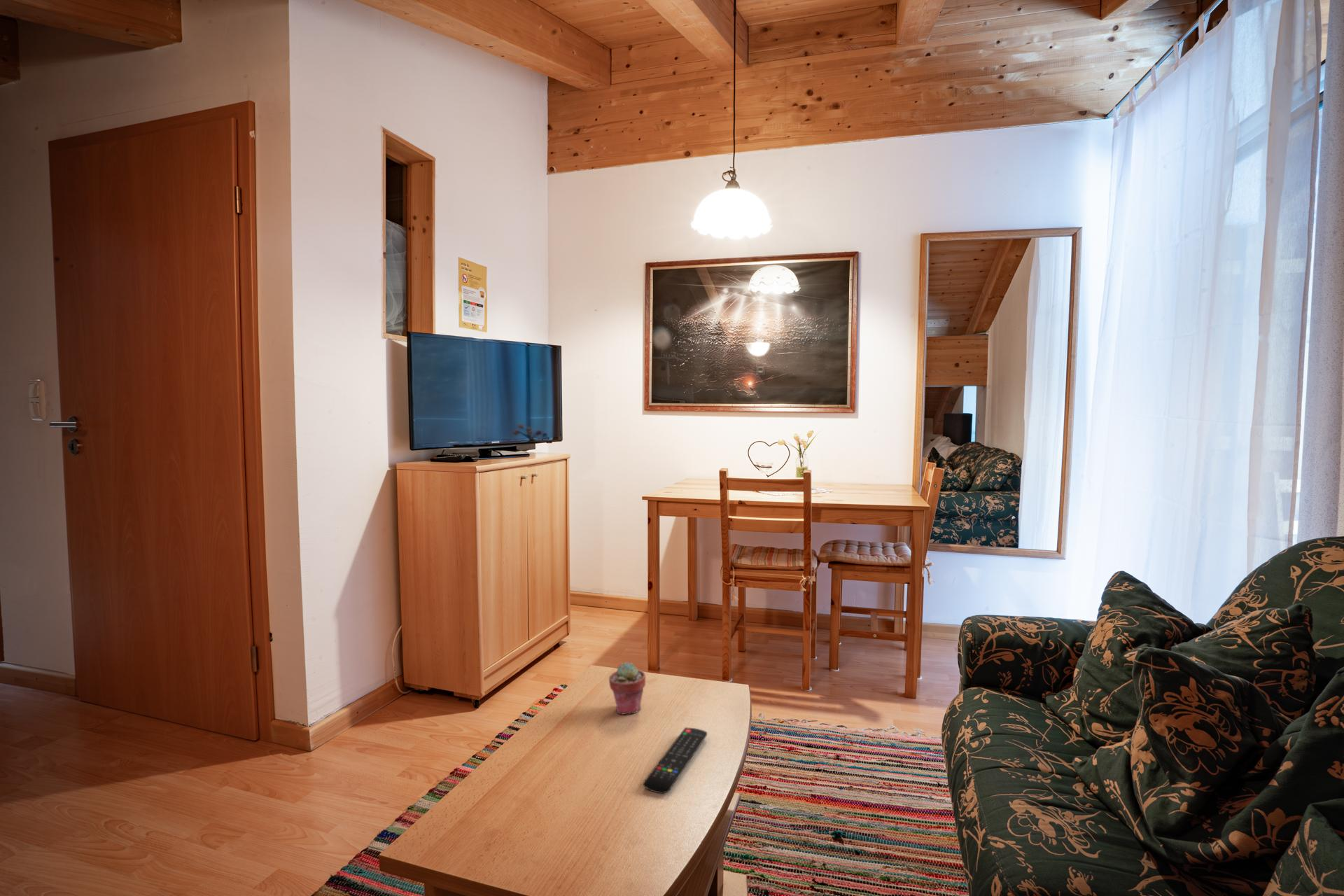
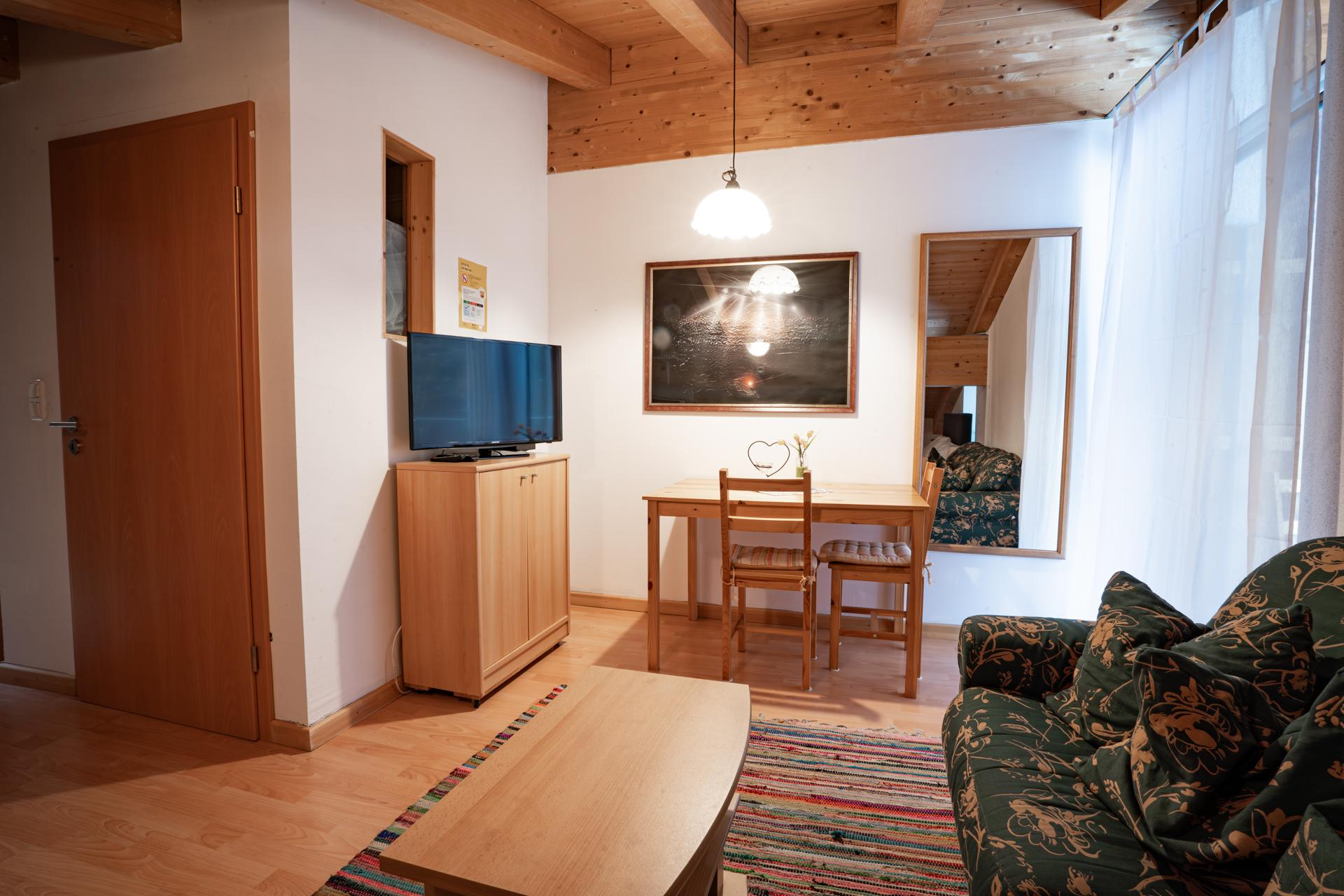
- potted succulent [608,661,647,715]
- remote control [643,727,708,794]
